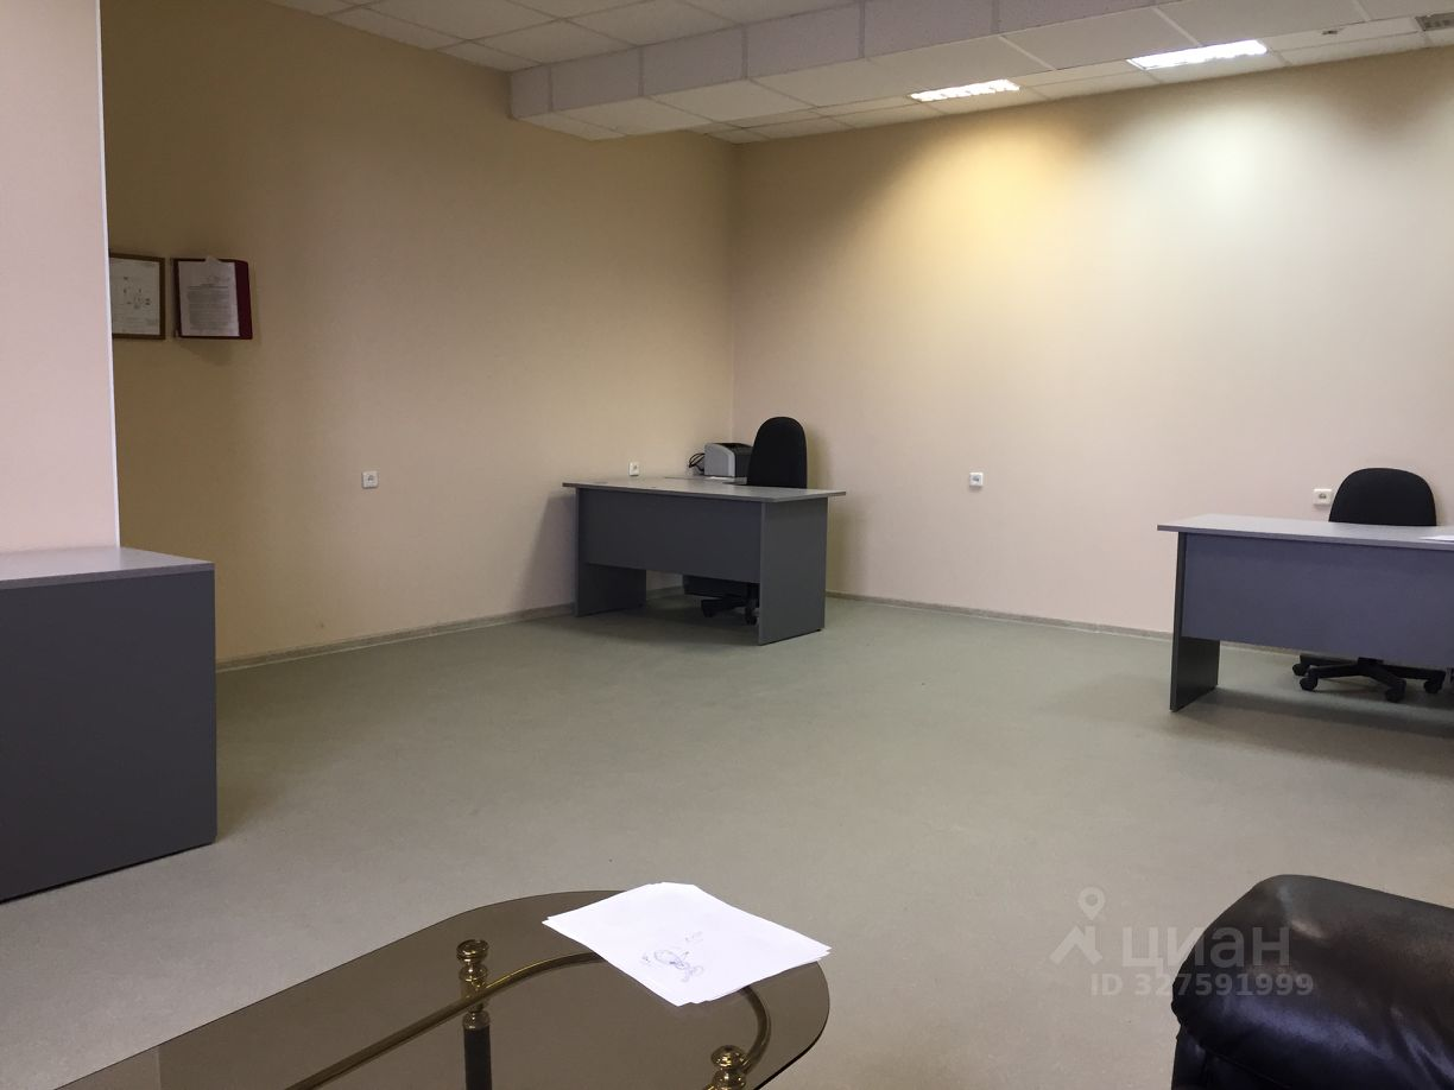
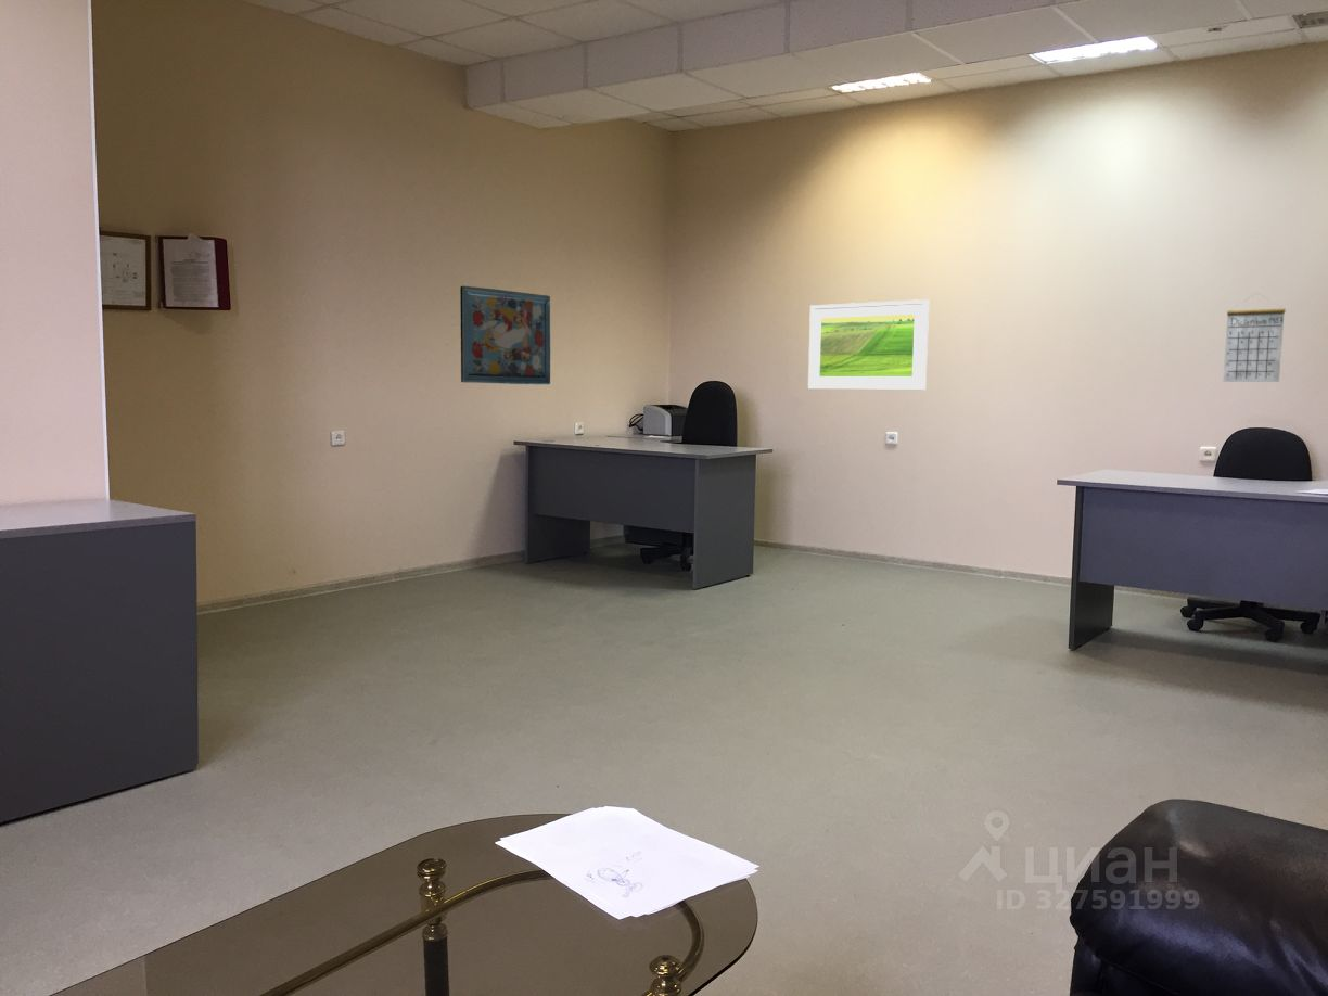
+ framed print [807,298,930,391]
+ calendar [1222,293,1287,383]
+ rug [459,285,551,386]
